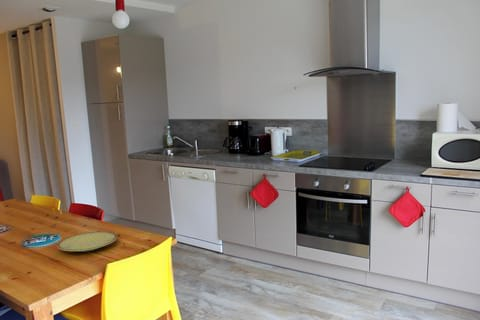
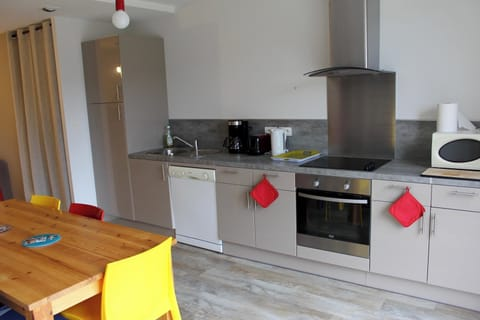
- plate [56,231,118,253]
